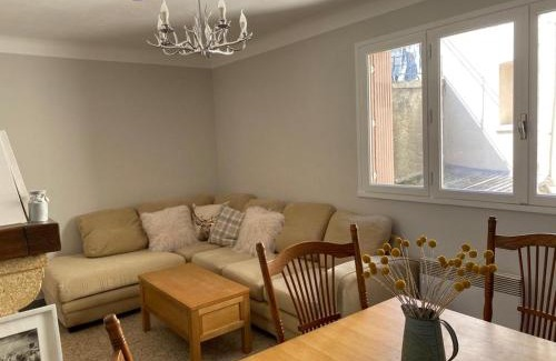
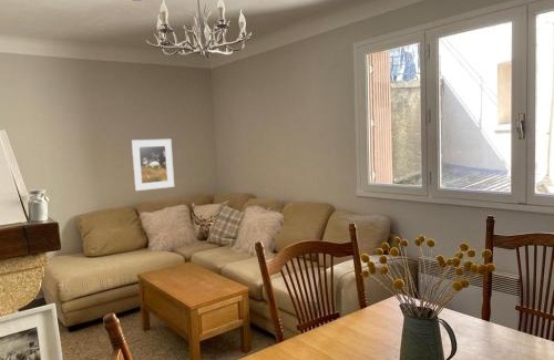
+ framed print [131,138,175,192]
